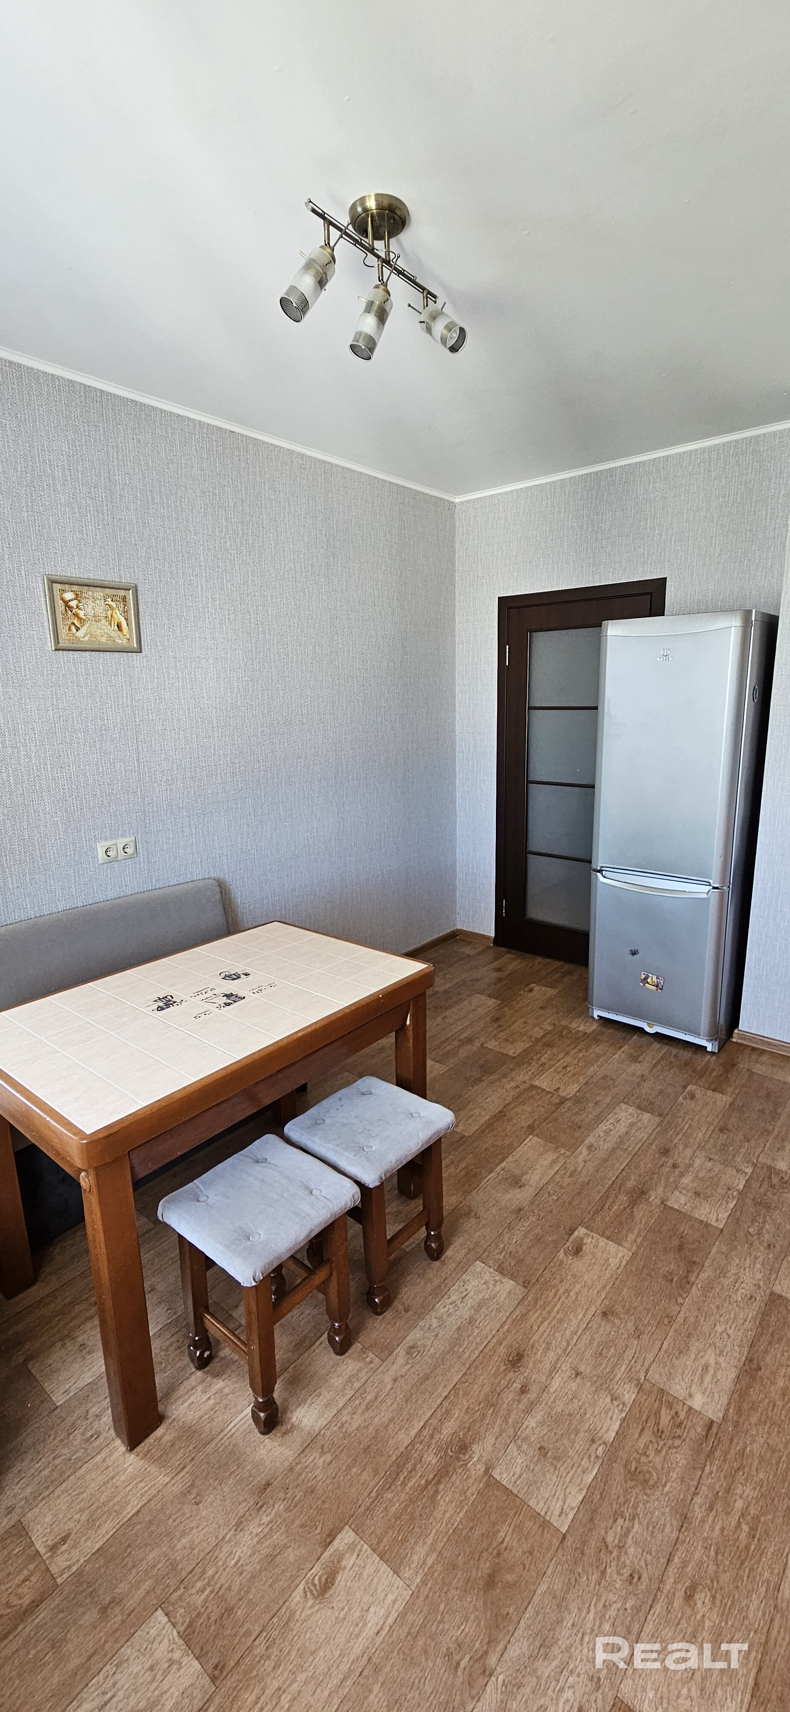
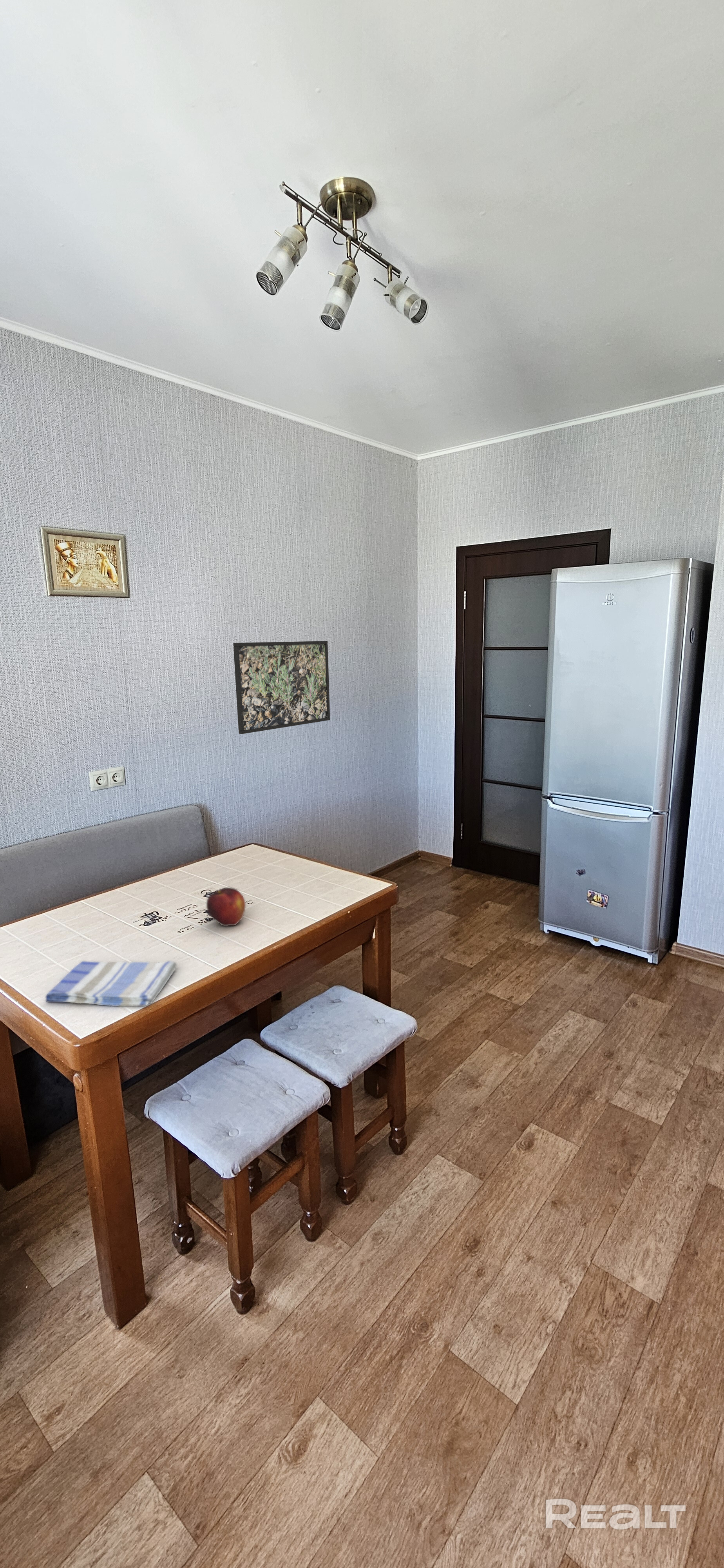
+ dish towel [45,961,177,1007]
+ fruit [206,887,246,926]
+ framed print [233,641,331,735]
